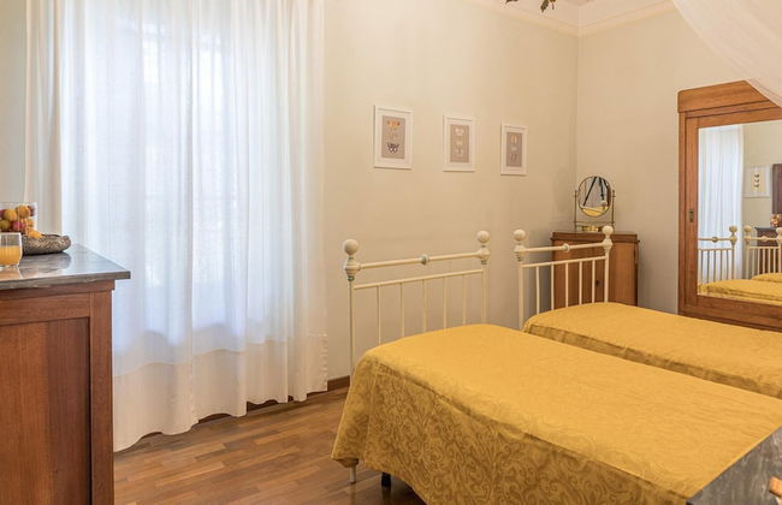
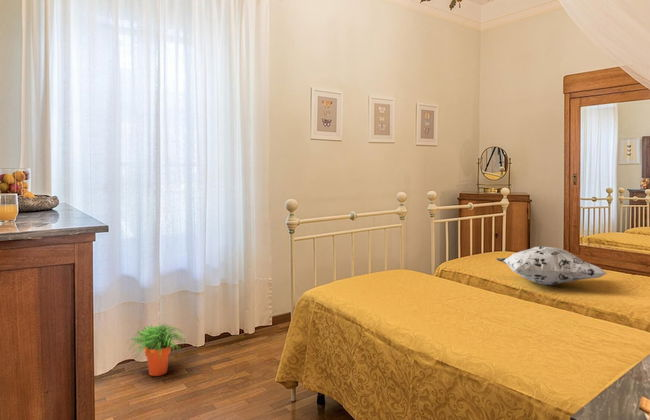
+ potted plant [126,322,187,377]
+ decorative pillow [496,246,609,286]
